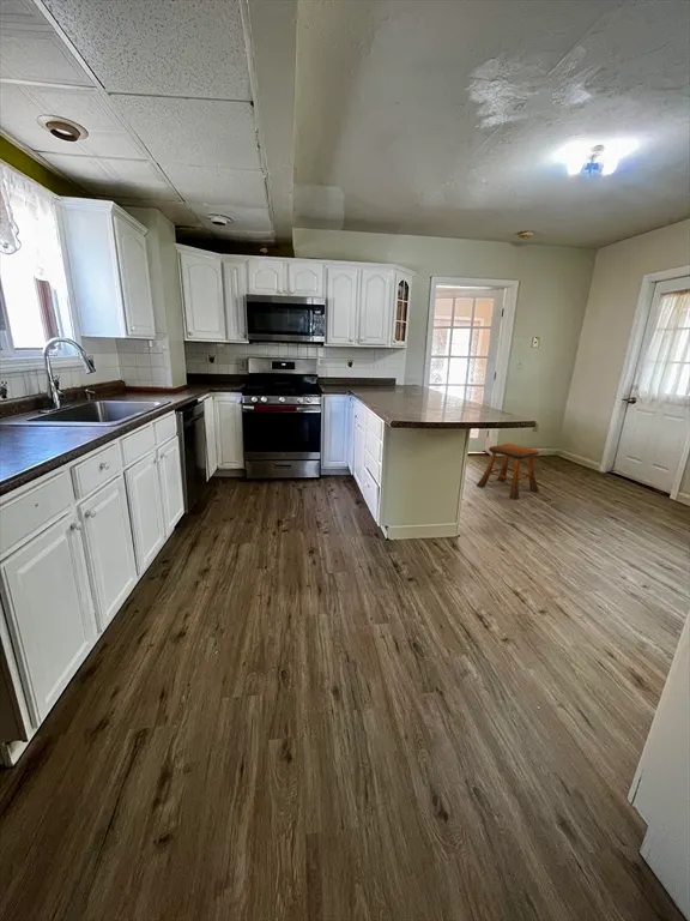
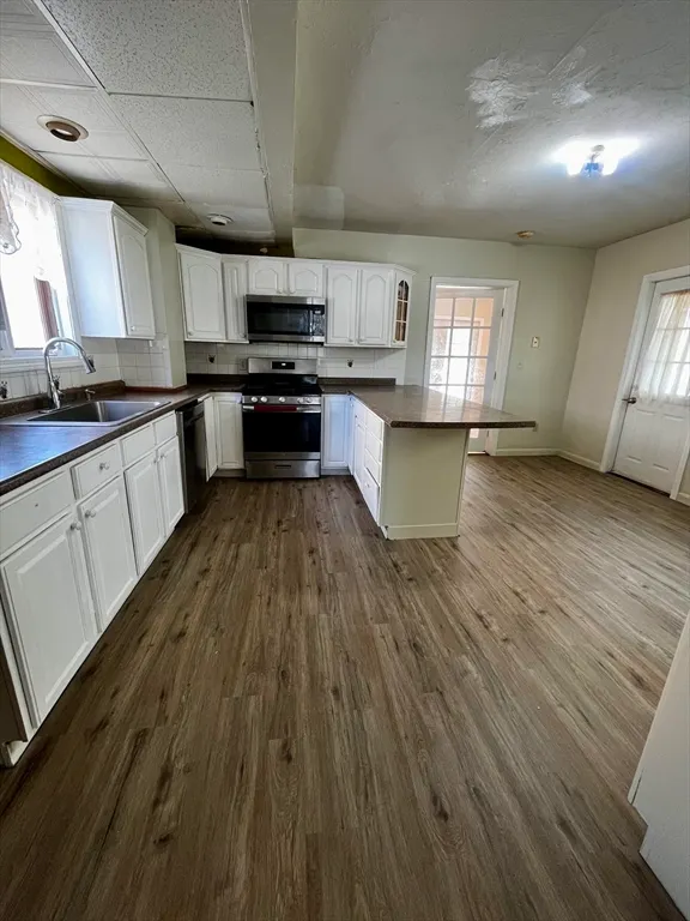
- stool [476,443,540,501]
